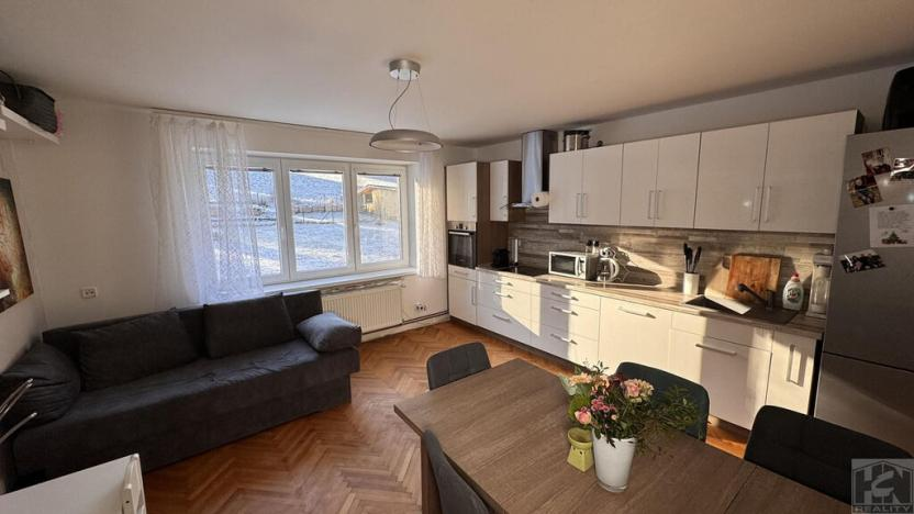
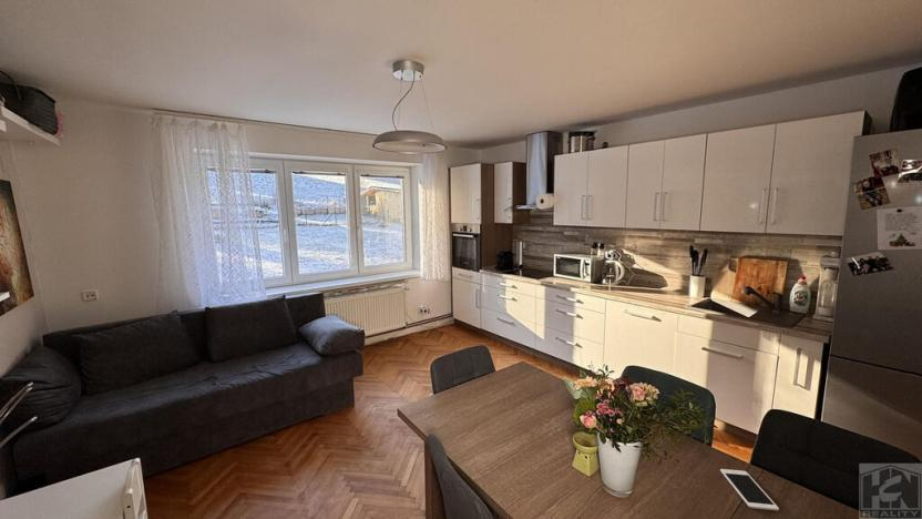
+ cell phone [719,468,780,511]
